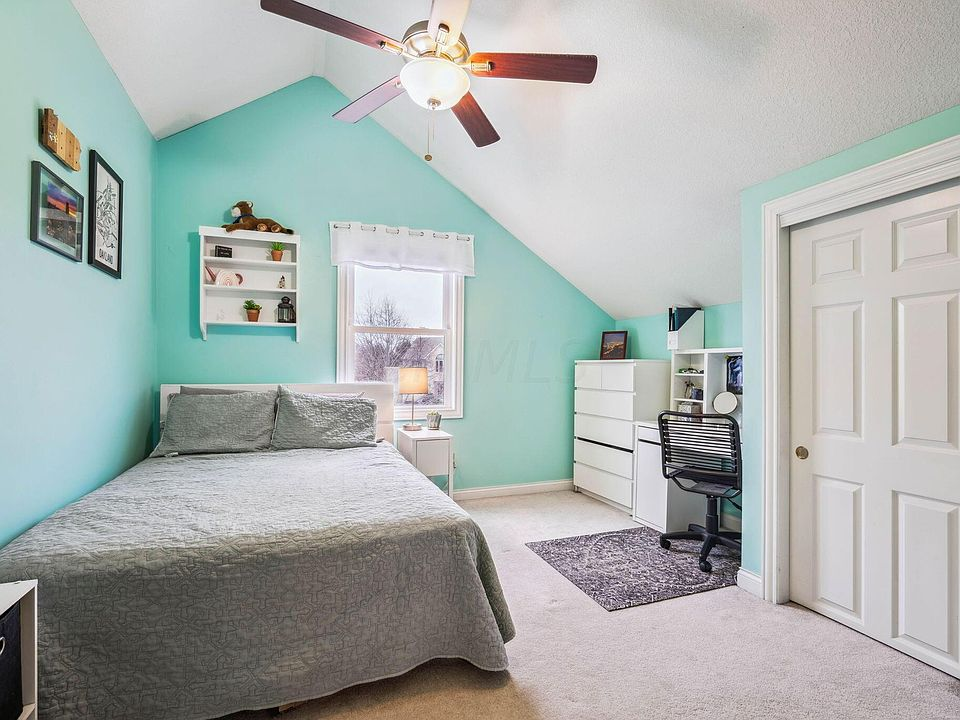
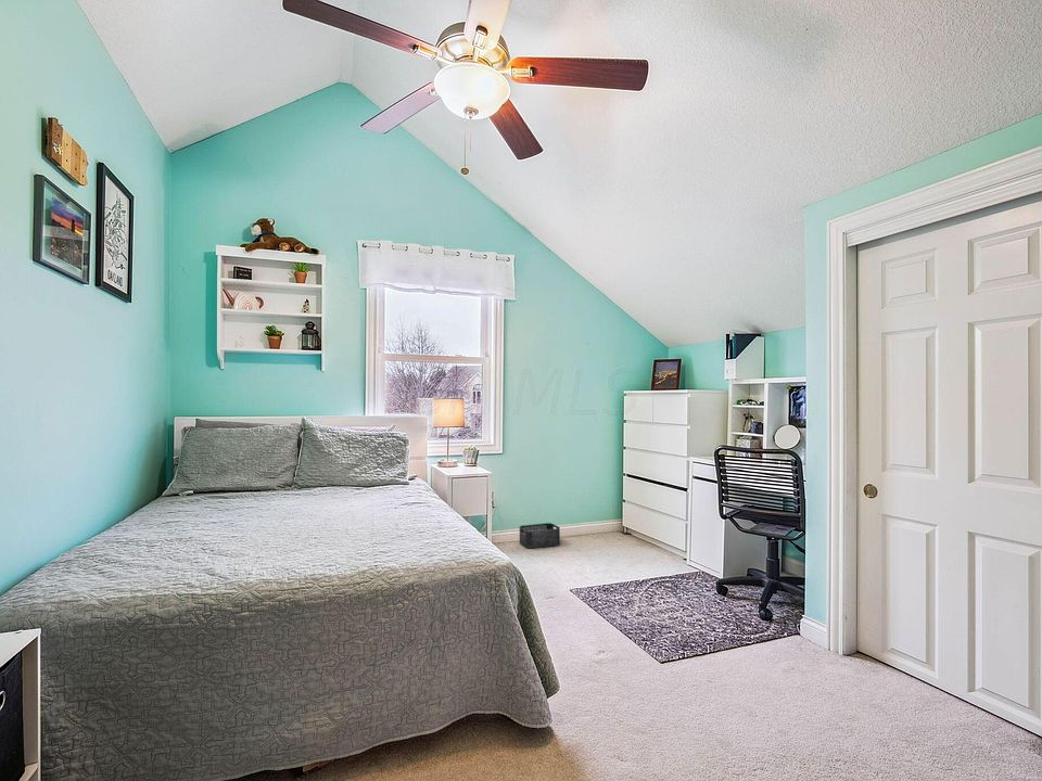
+ storage bin [519,522,561,549]
